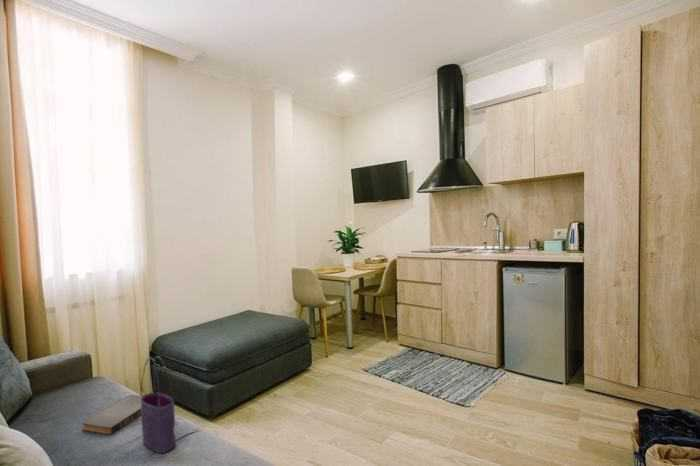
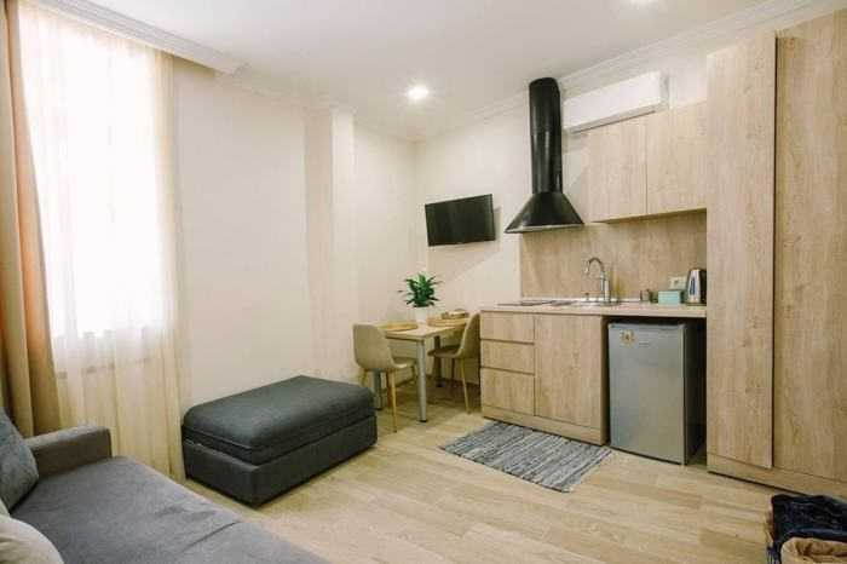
- book [81,394,144,436]
- tote bag [140,355,177,454]
